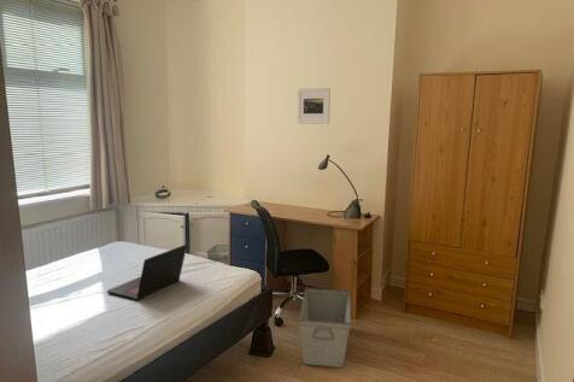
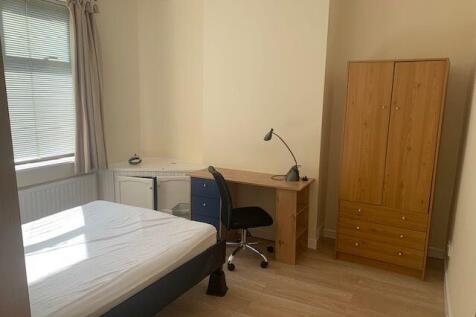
- storage bin [298,287,352,369]
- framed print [297,87,332,125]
- laptop [106,243,188,301]
